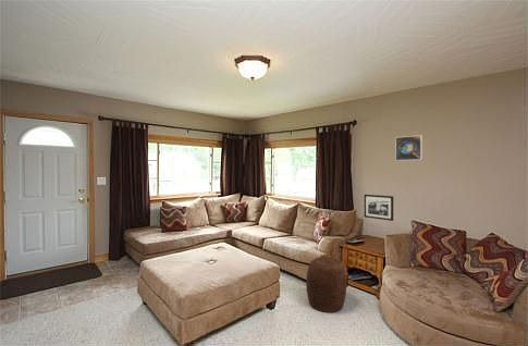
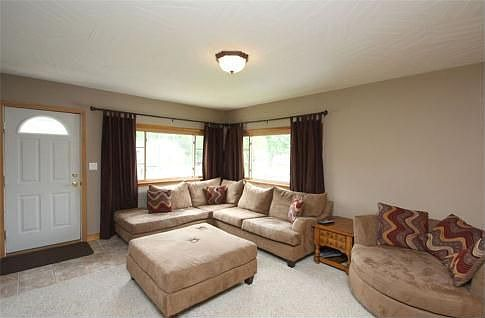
- picture frame [364,194,394,222]
- stool [305,257,347,313]
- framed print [394,134,423,162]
